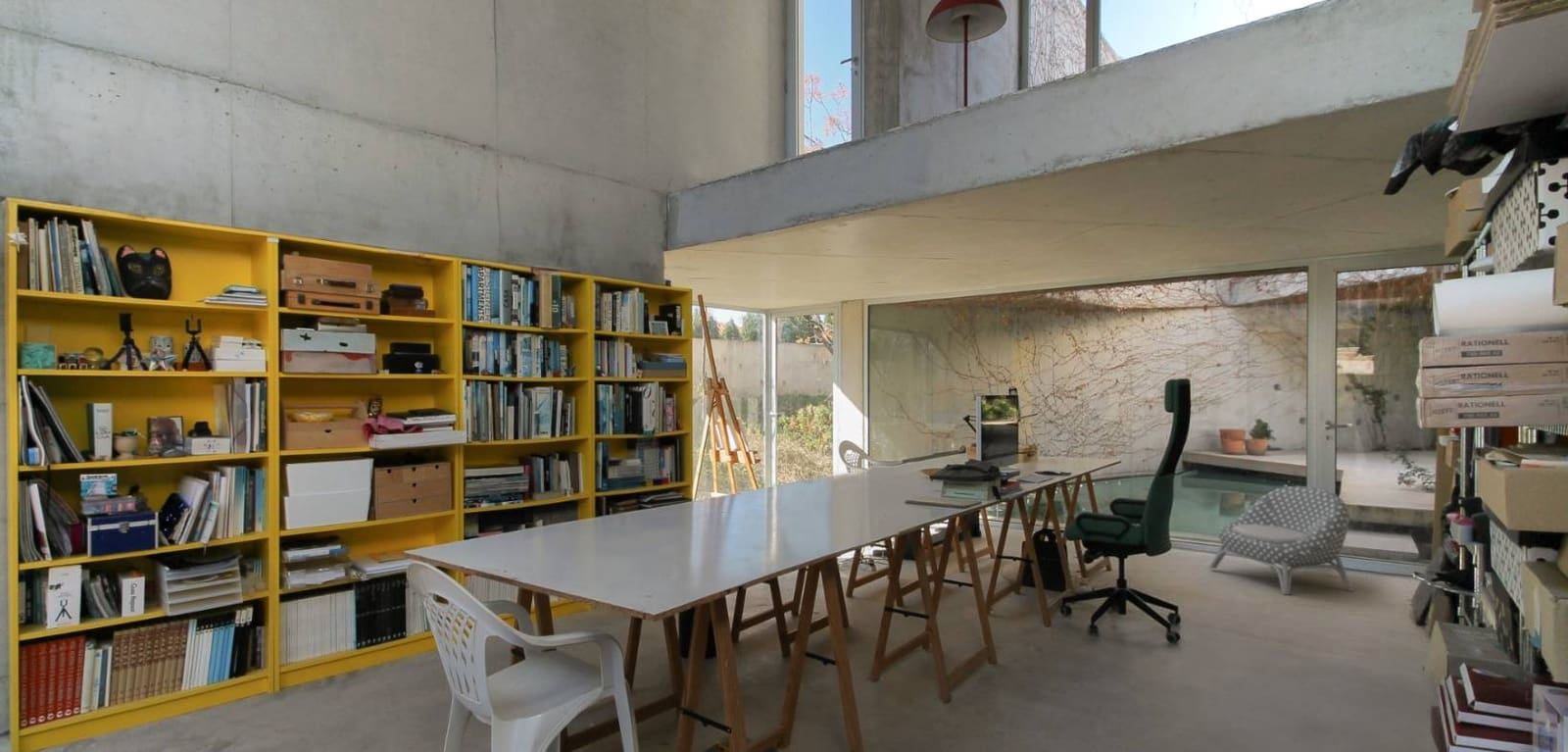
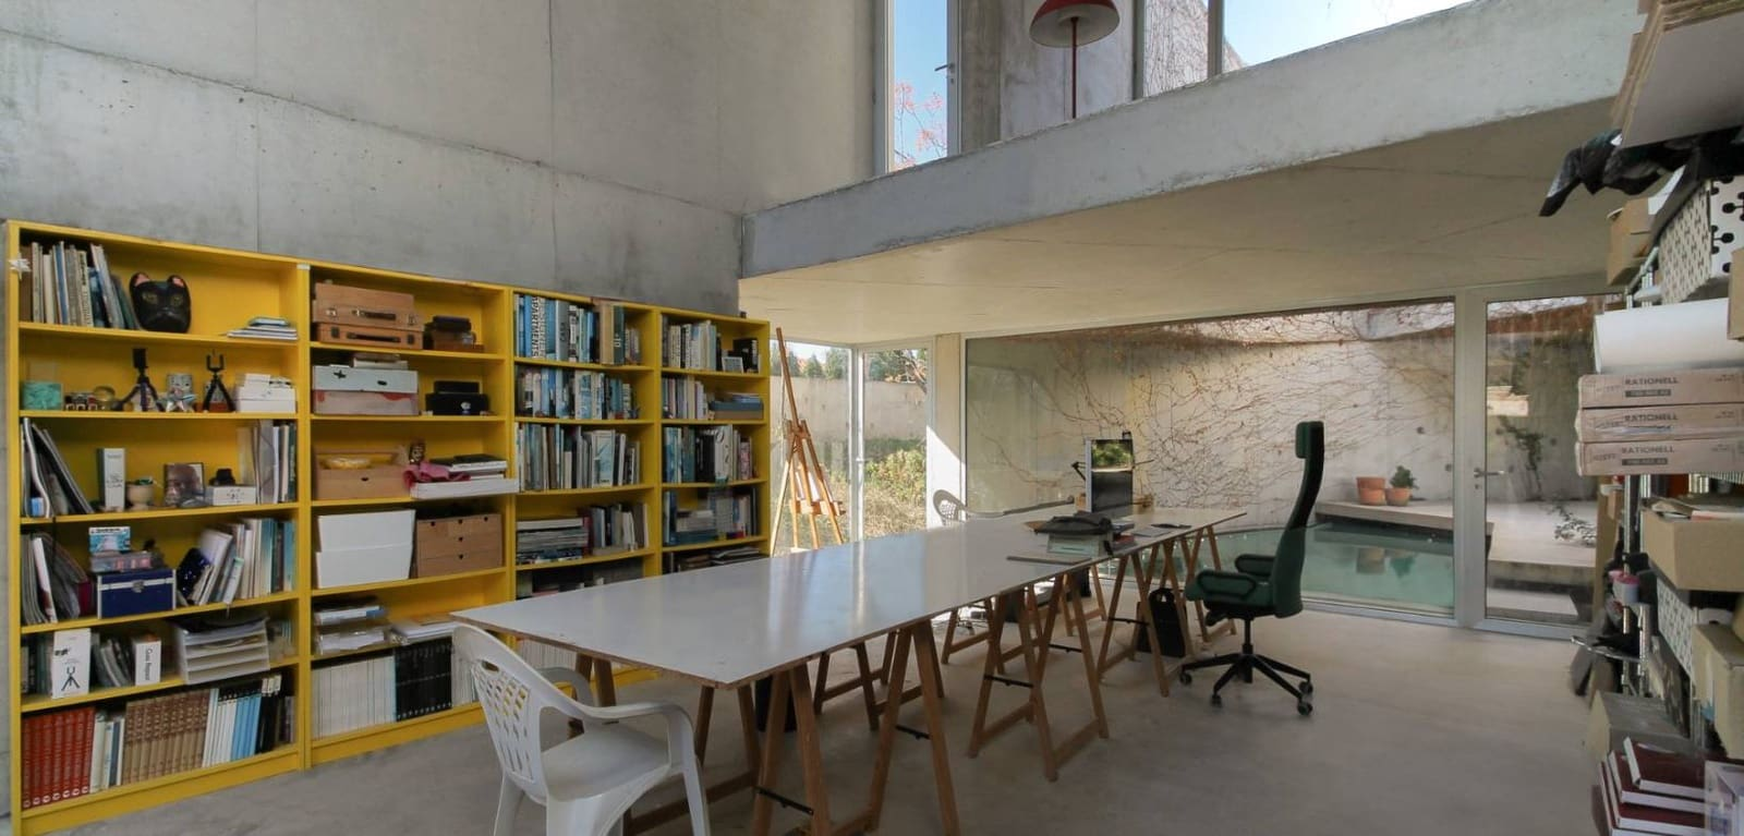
- armchair [1208,485,1355,596]
